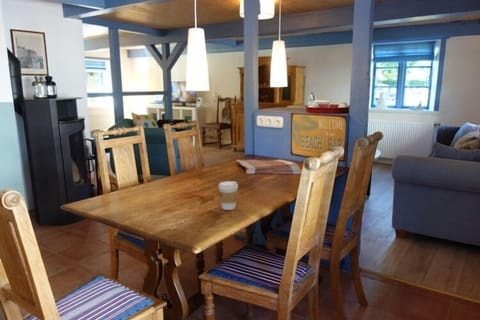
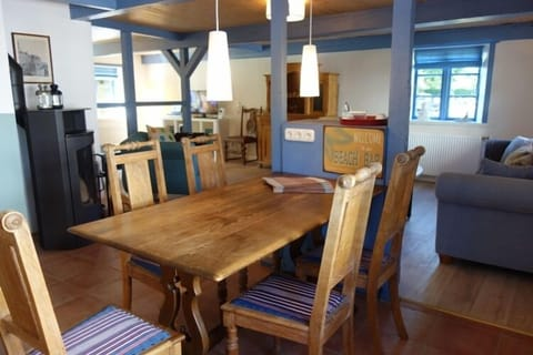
- coffee cup [218,180,239,211]
